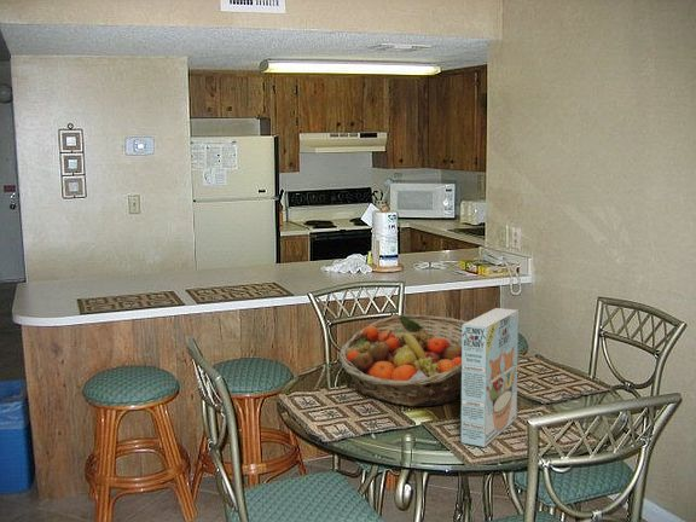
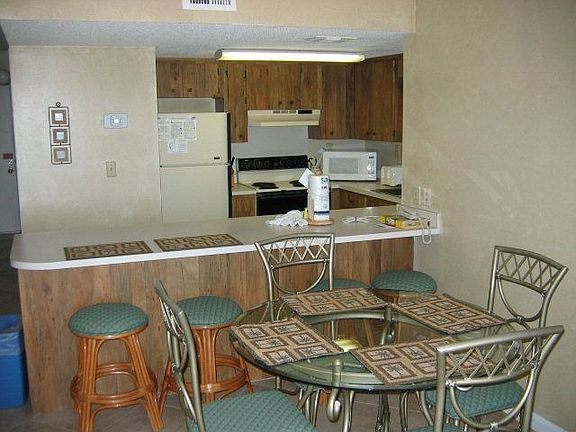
- fruit basket [337,313,468,407]
- cereal box [460,307,520,448]
